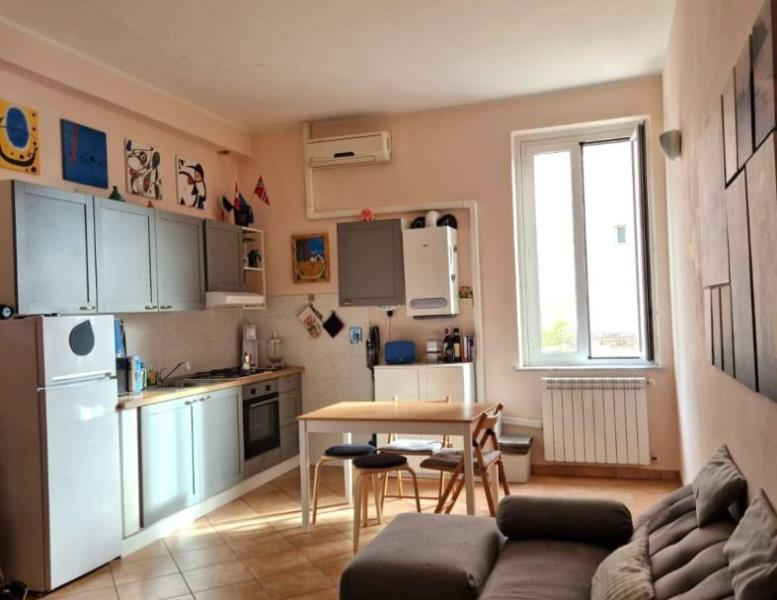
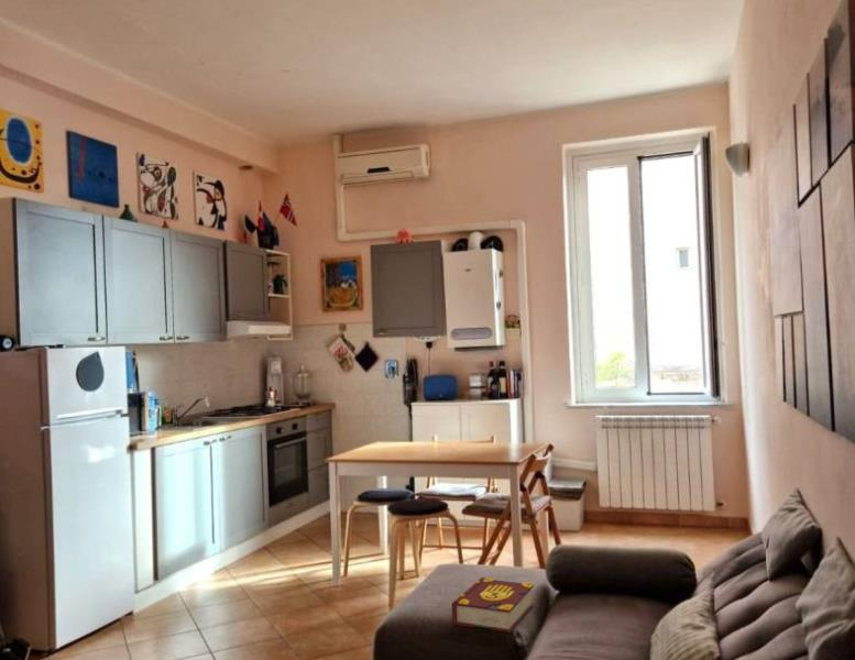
+ book [451,576,536,634]
